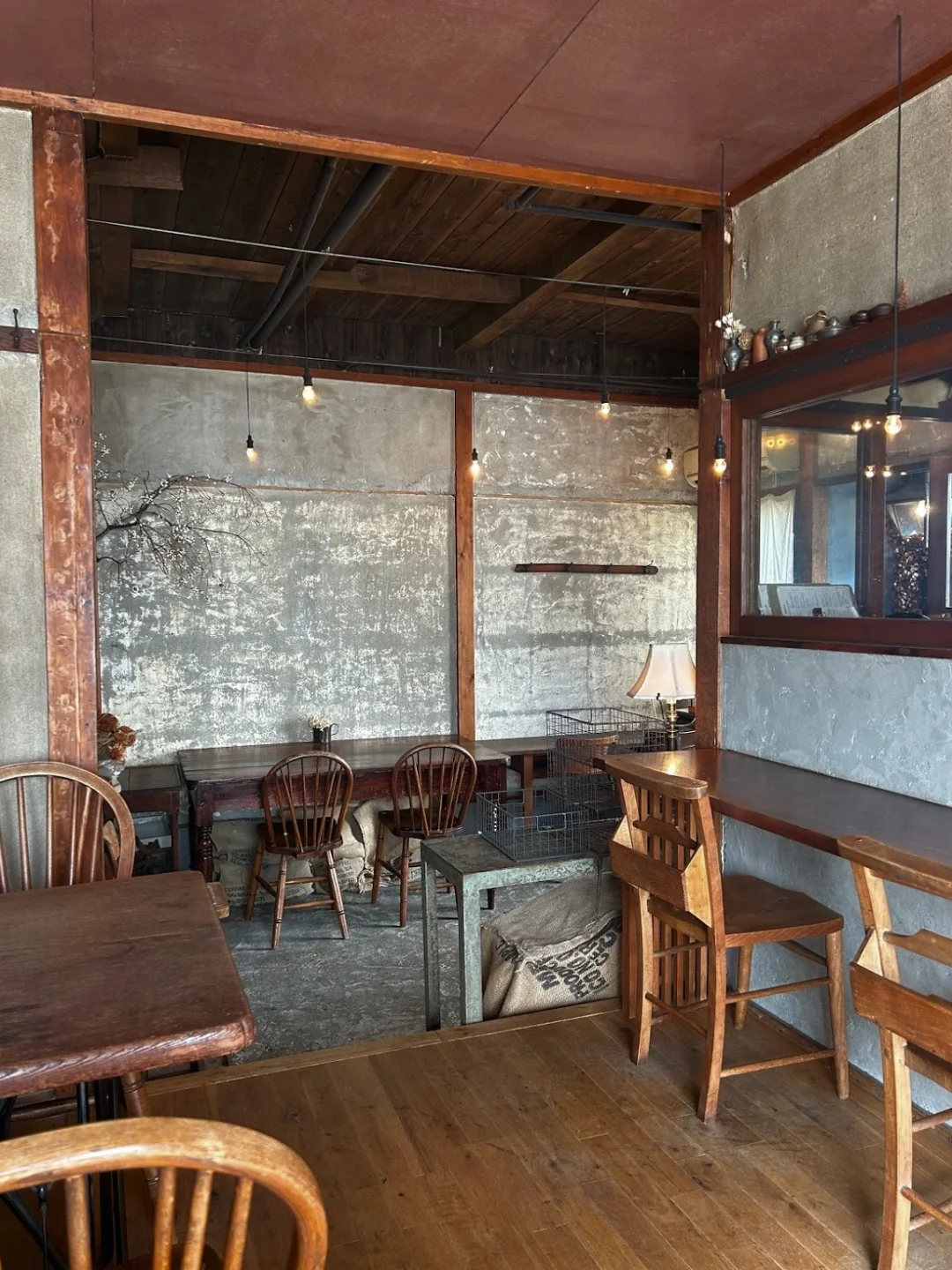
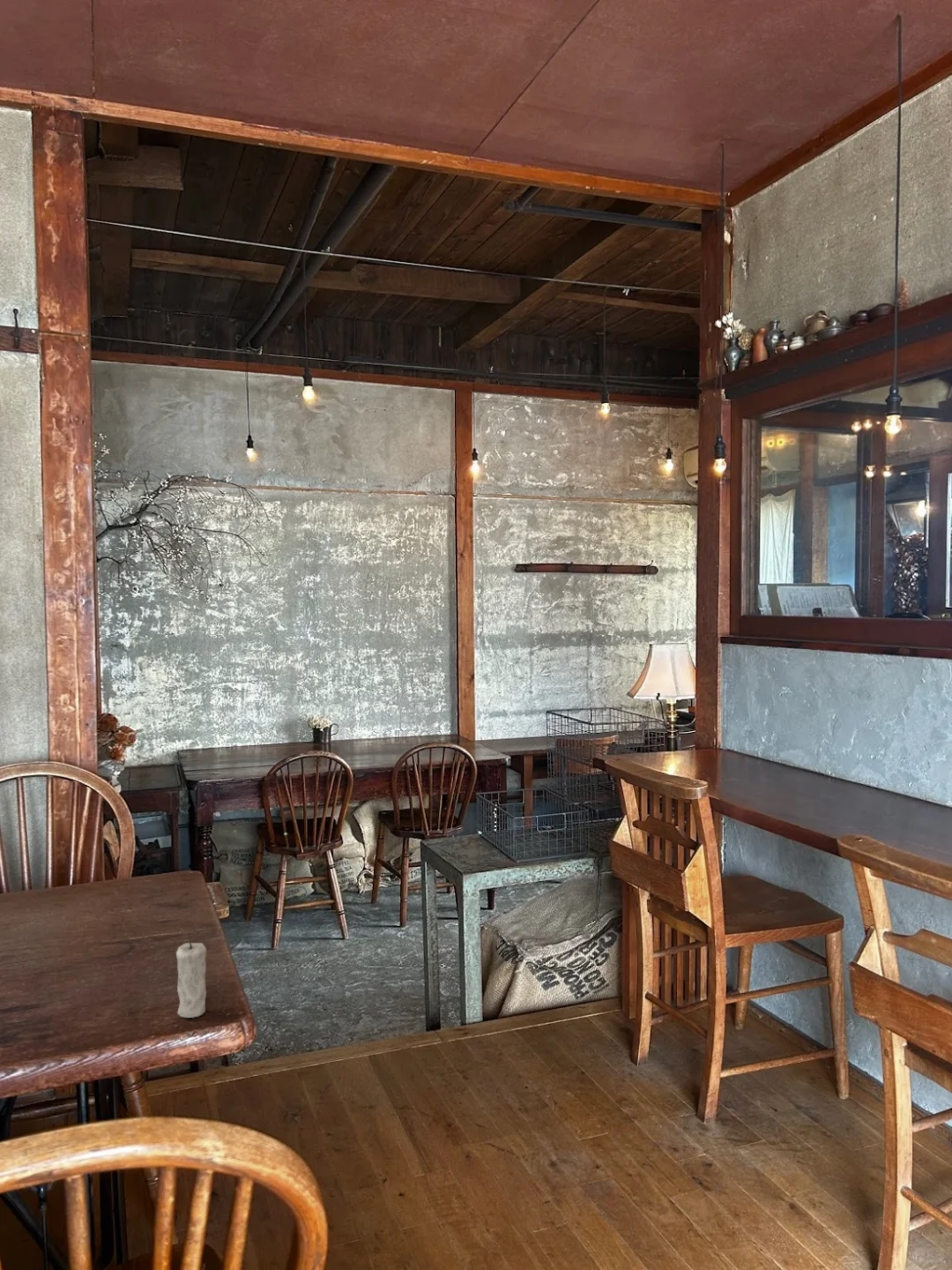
+ candle [175,931,207,1019]
